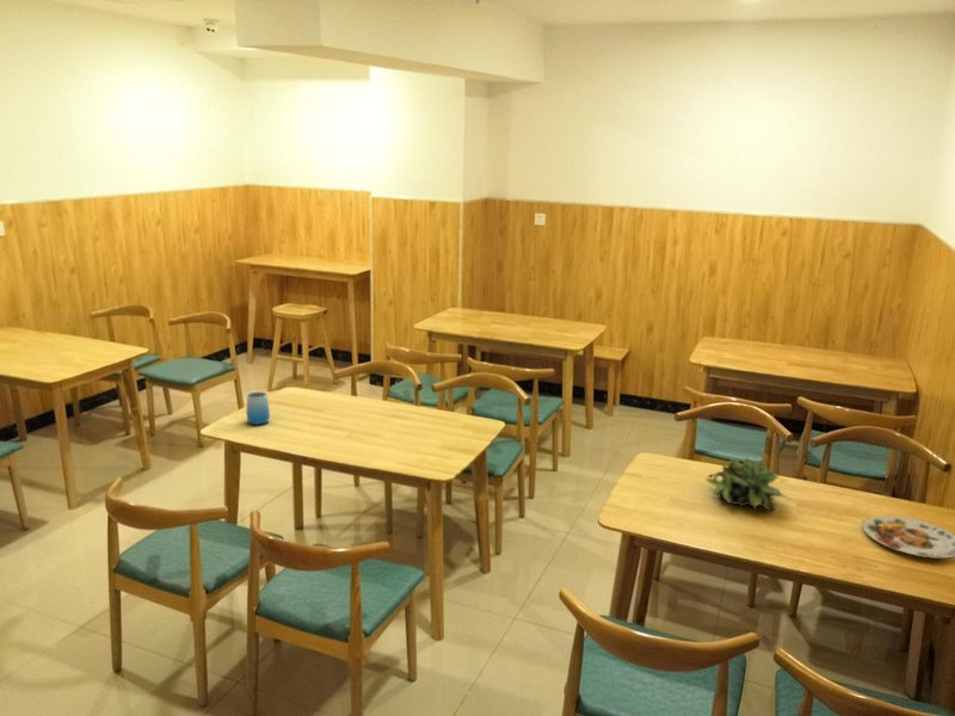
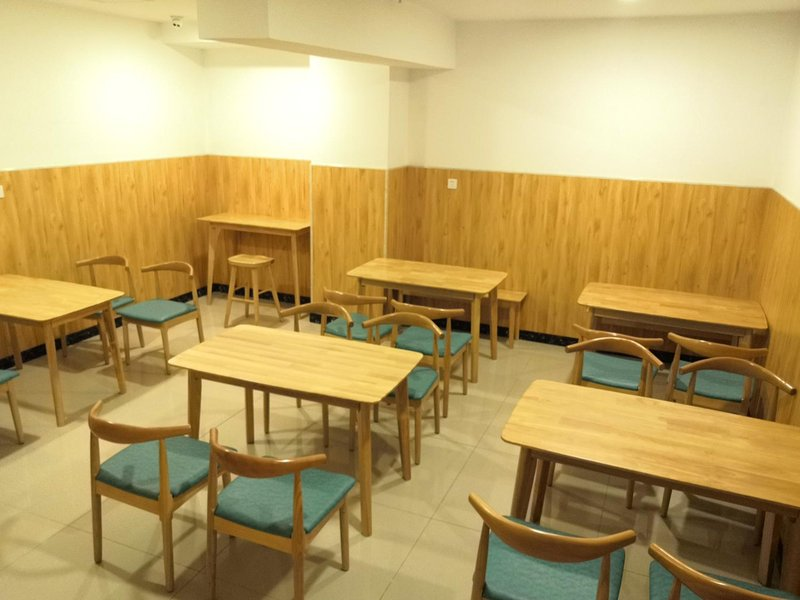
- succulent plant [706,456,787,512]
- plate [862,514,955,558]
- cup [245,391,271,426]
